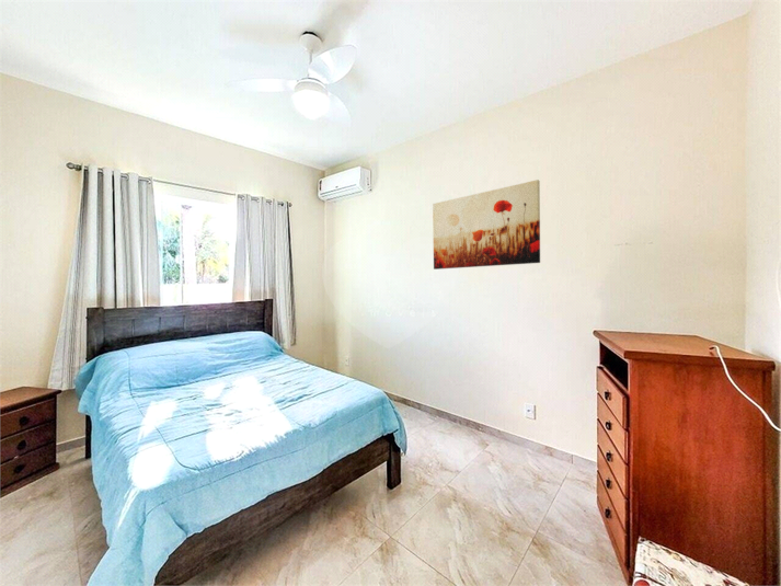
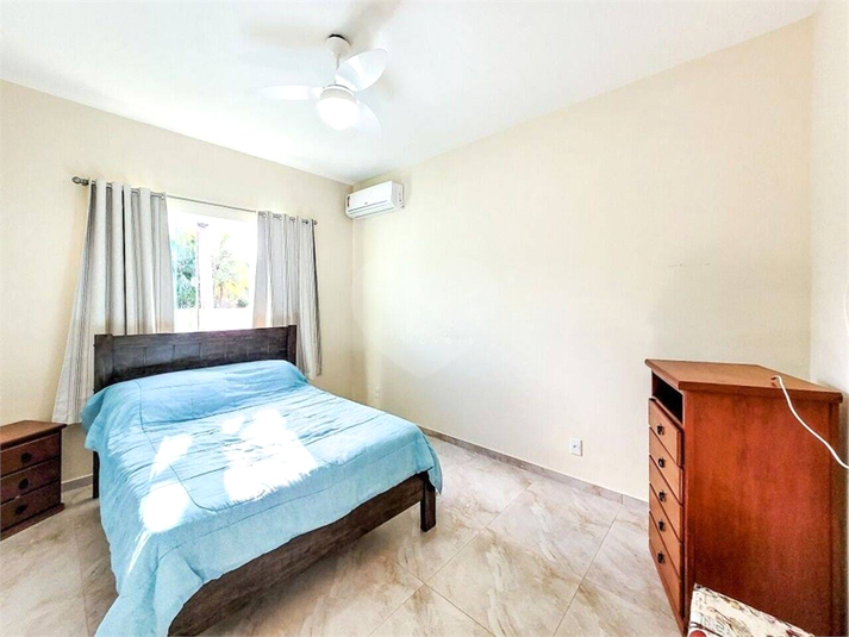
- wall art [432,179,541,271]
